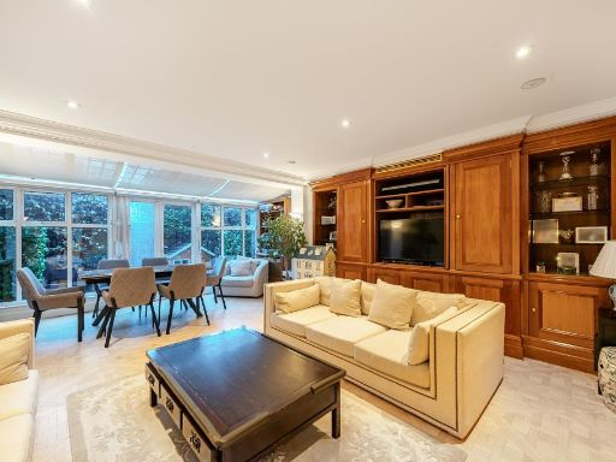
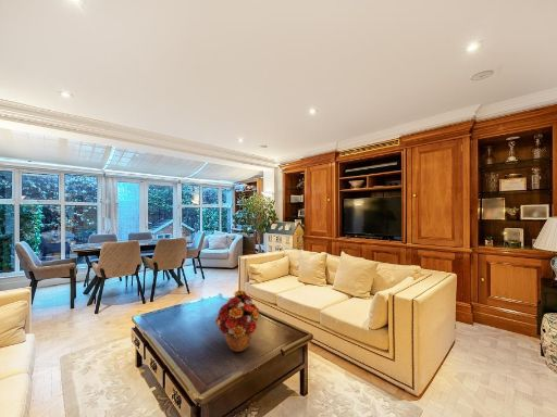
+ flower arrangement [214,289,260,353]
